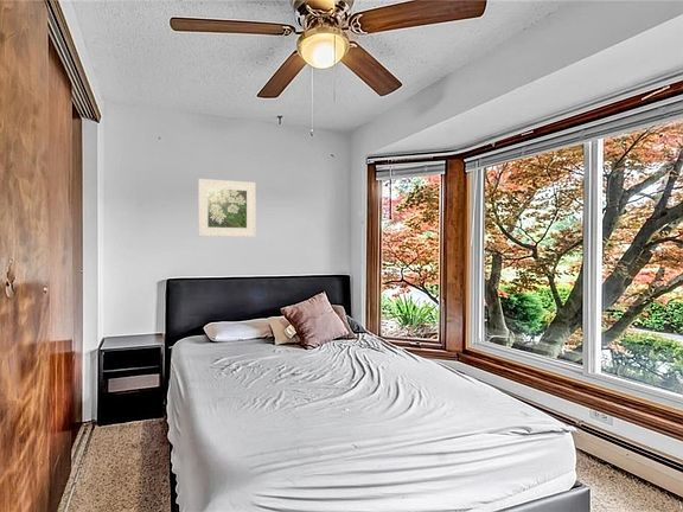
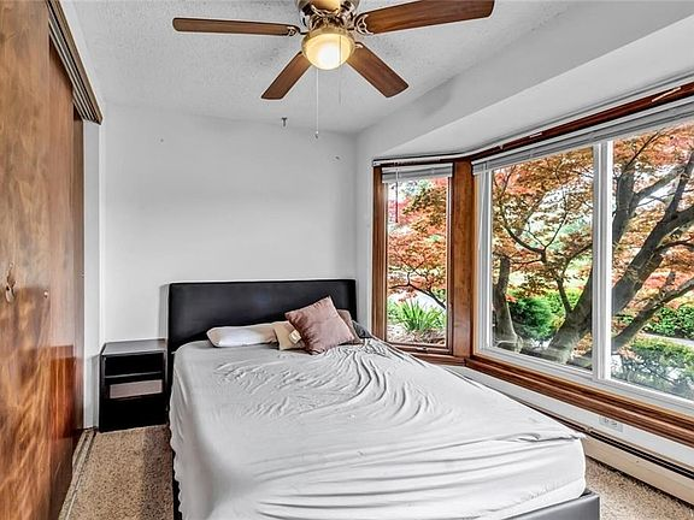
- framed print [197,178,256,238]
